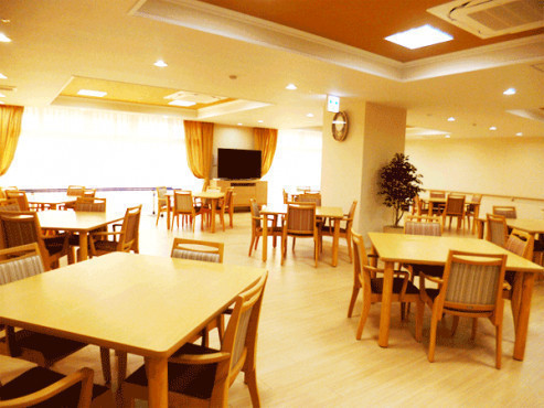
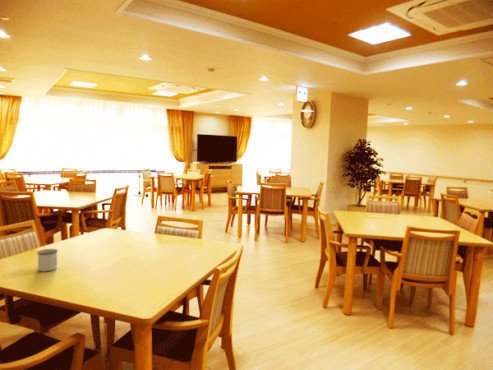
+ mug [36,248,59,272]
